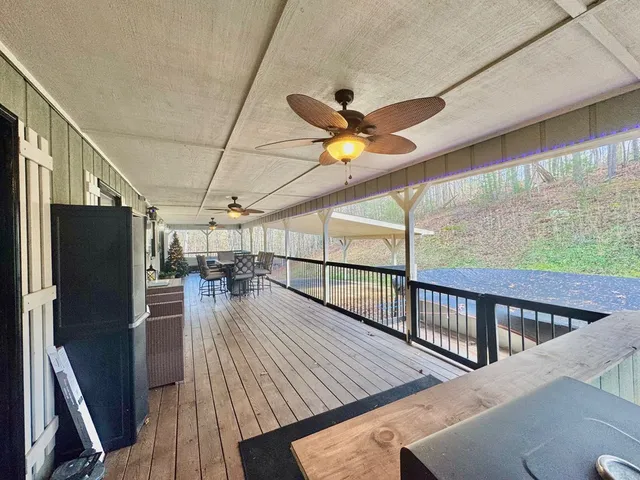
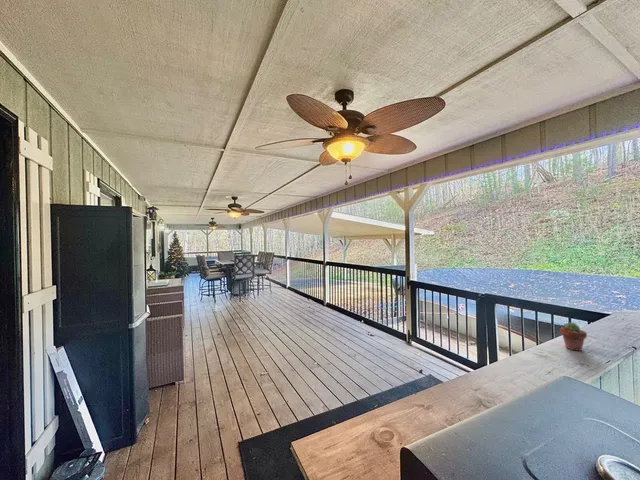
+ potted succulent [559,321,588,352]
